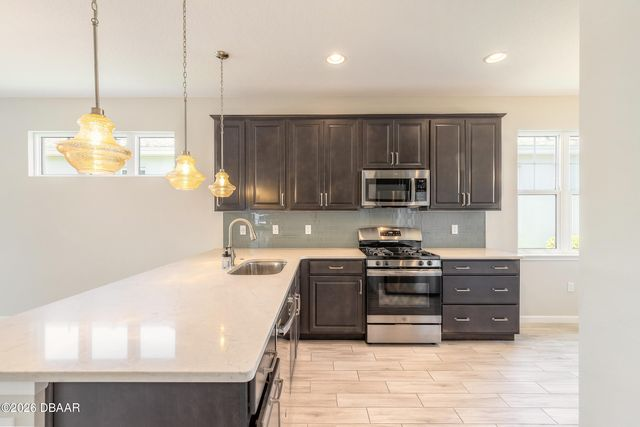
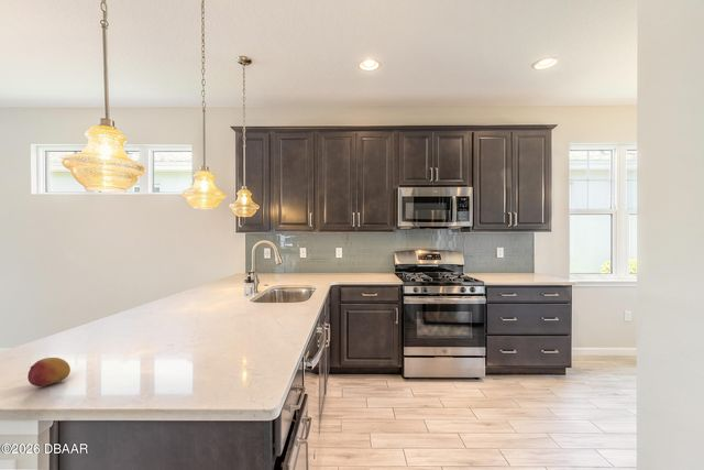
+ fruit [26,357,72,387]
